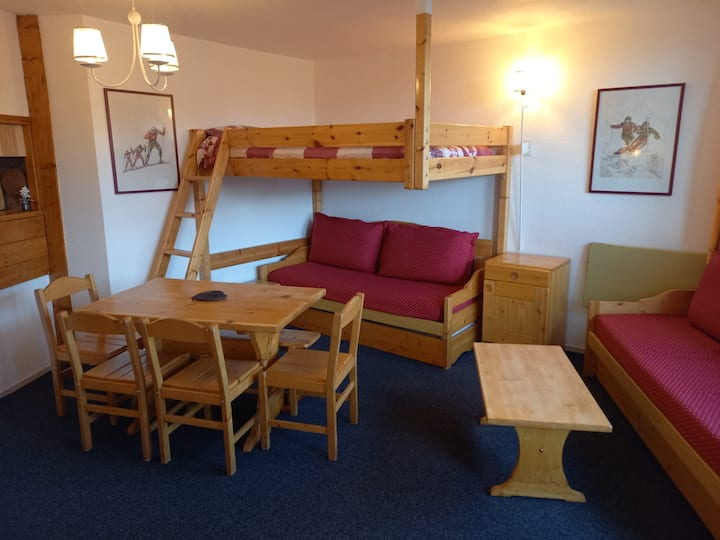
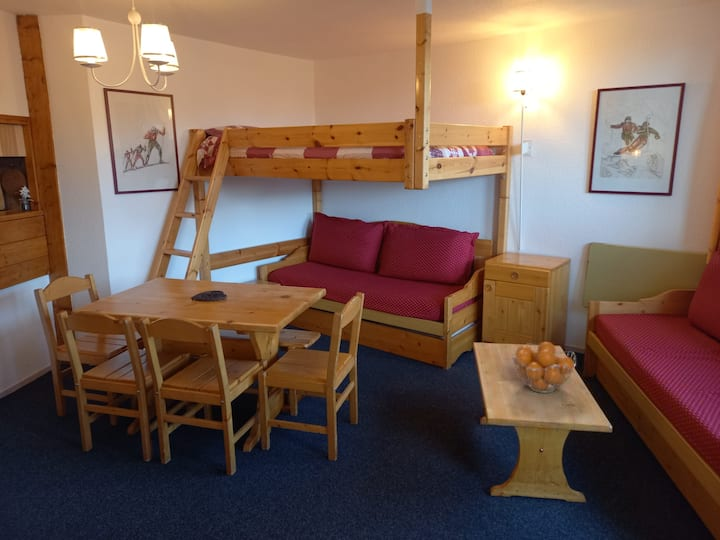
+ fruit basket [511,341,577,394]
